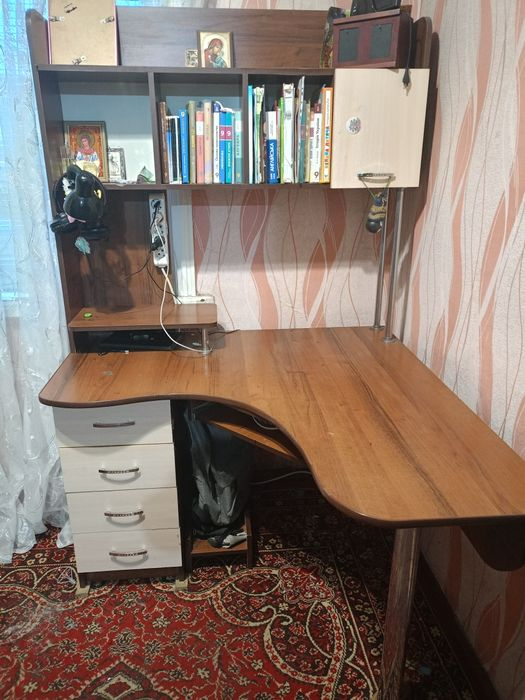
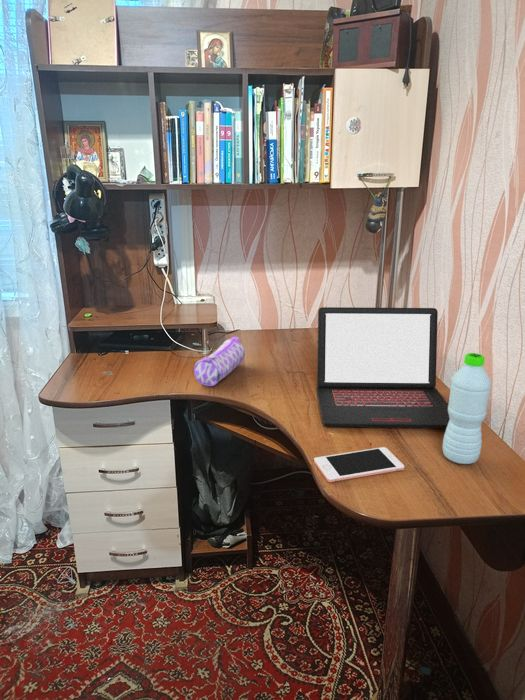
+ laptop [316,306,450,429]
+ pencil case [193,336,246,387]
+ cell phone [313,446,405,483]
+ water bottle [442,352,492,465]
